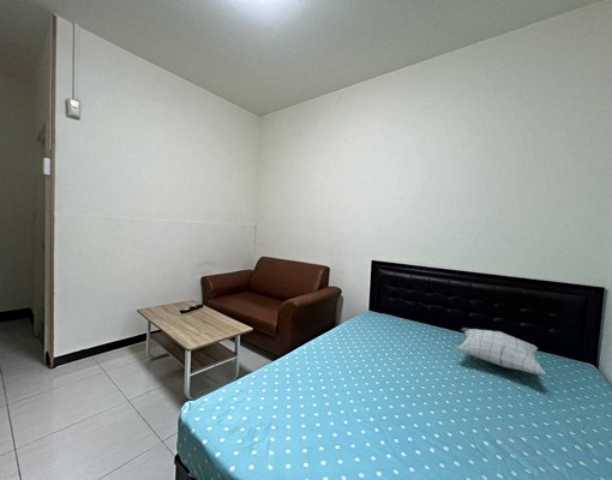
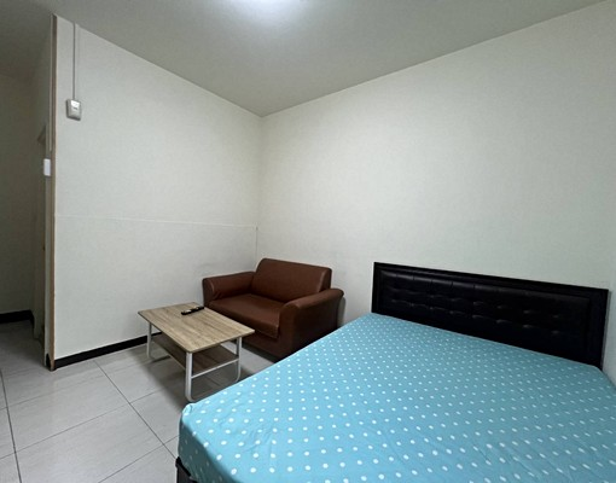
- pillow [456,326,547,376]
